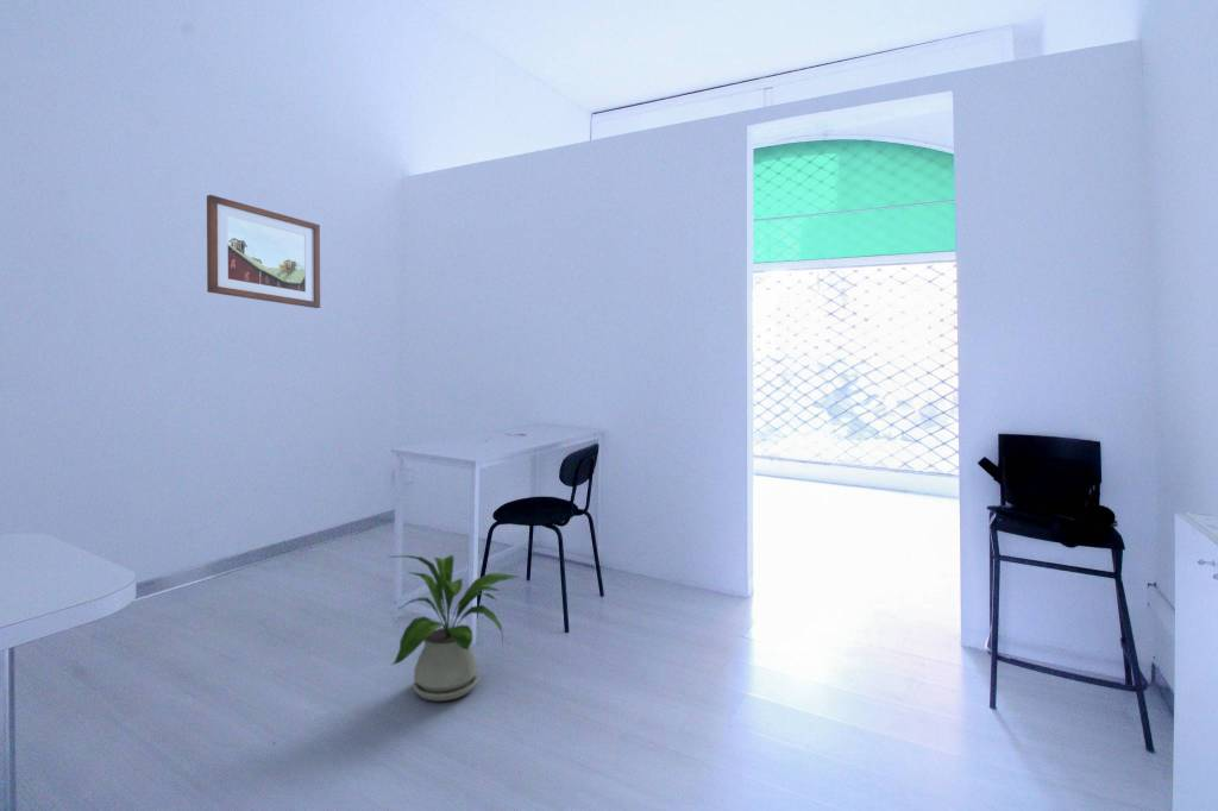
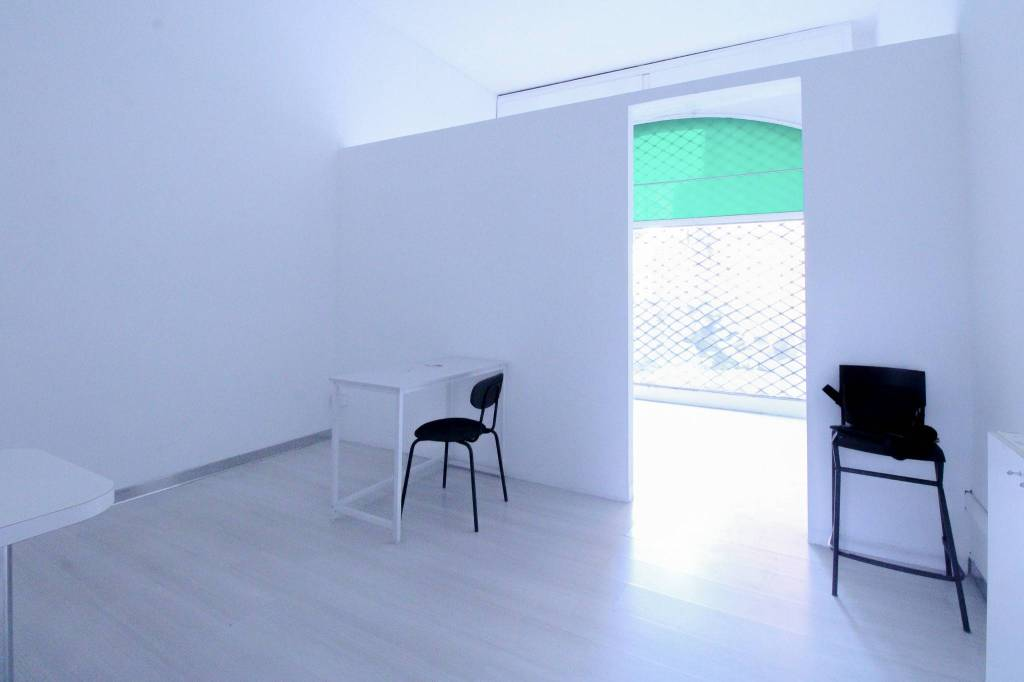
- house plant [388,554,522,702]
- wall art [206,194,321,309]
